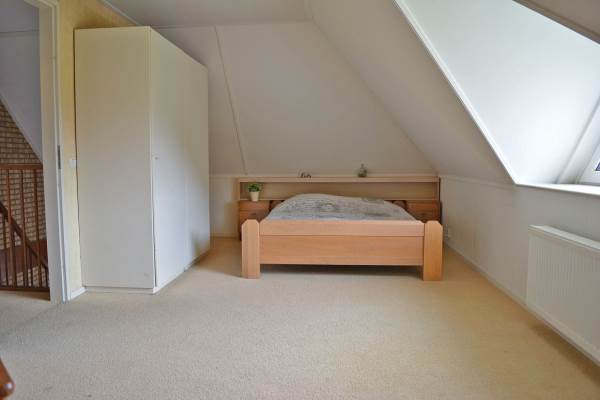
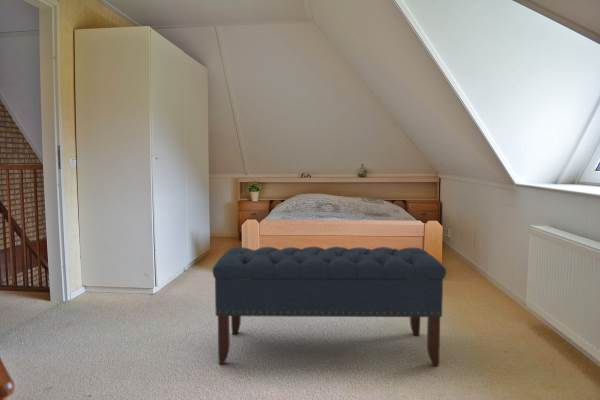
+ bench [212,246,447,366]
